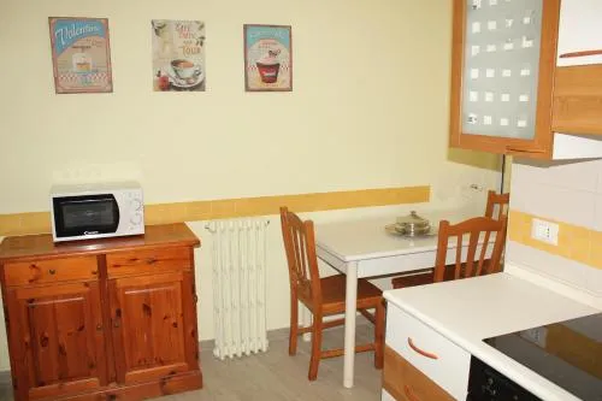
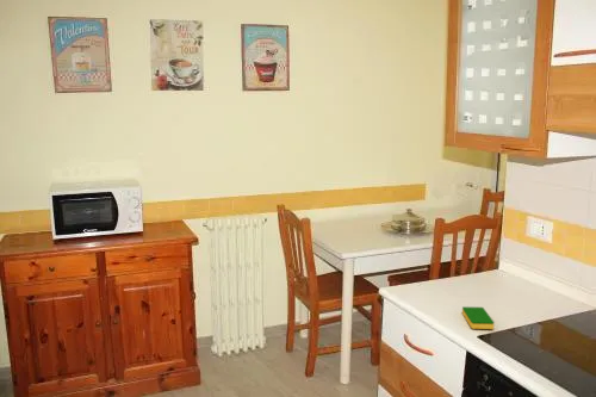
+ dish sponge [461,305,496,330]
